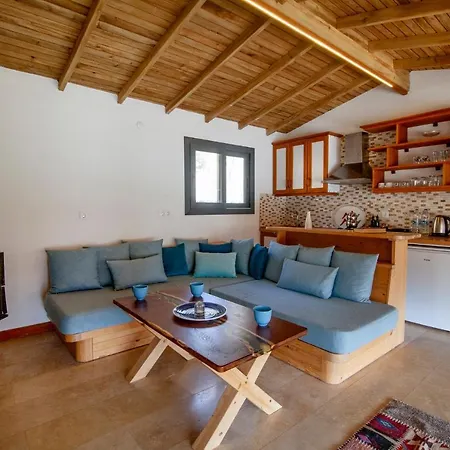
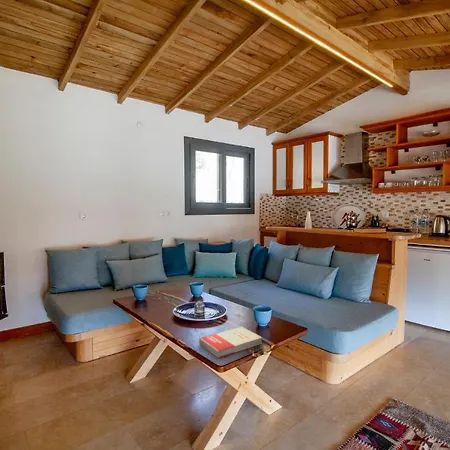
+ book [198,326,263,359]
